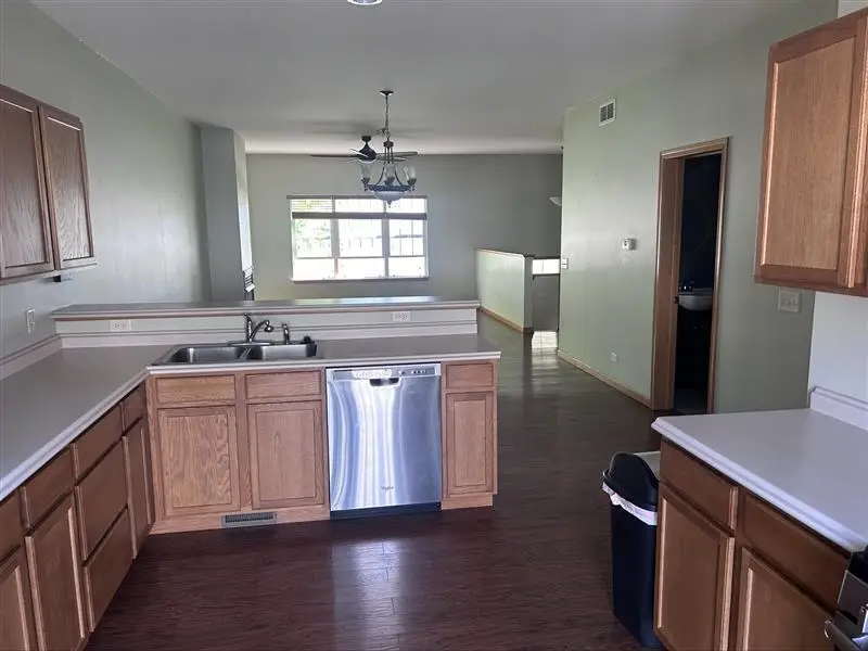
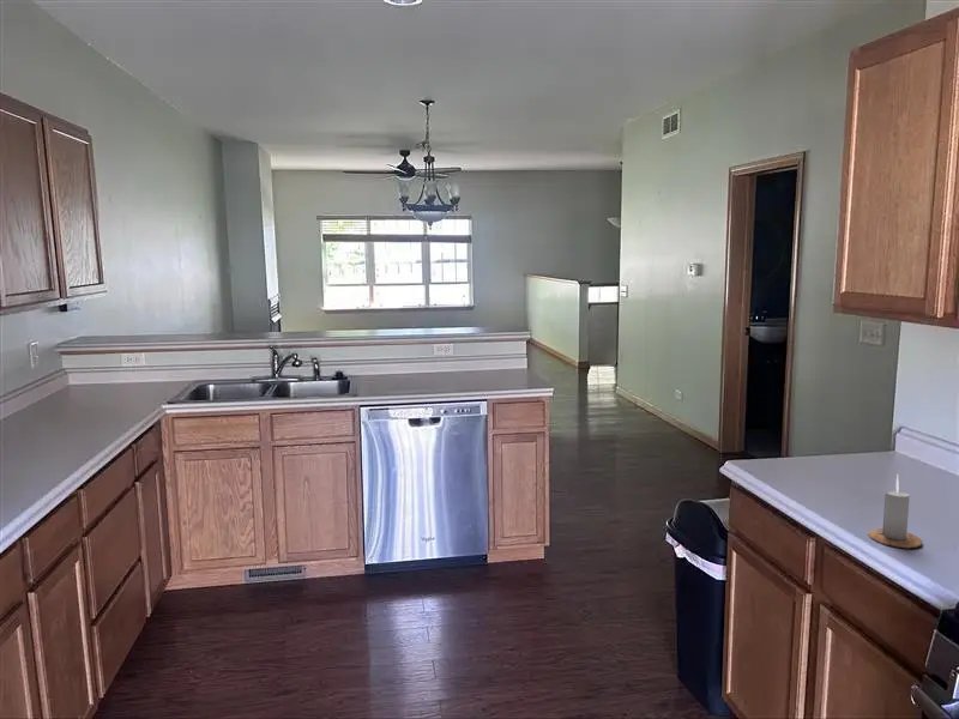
+ candle [867,475,923,549]
